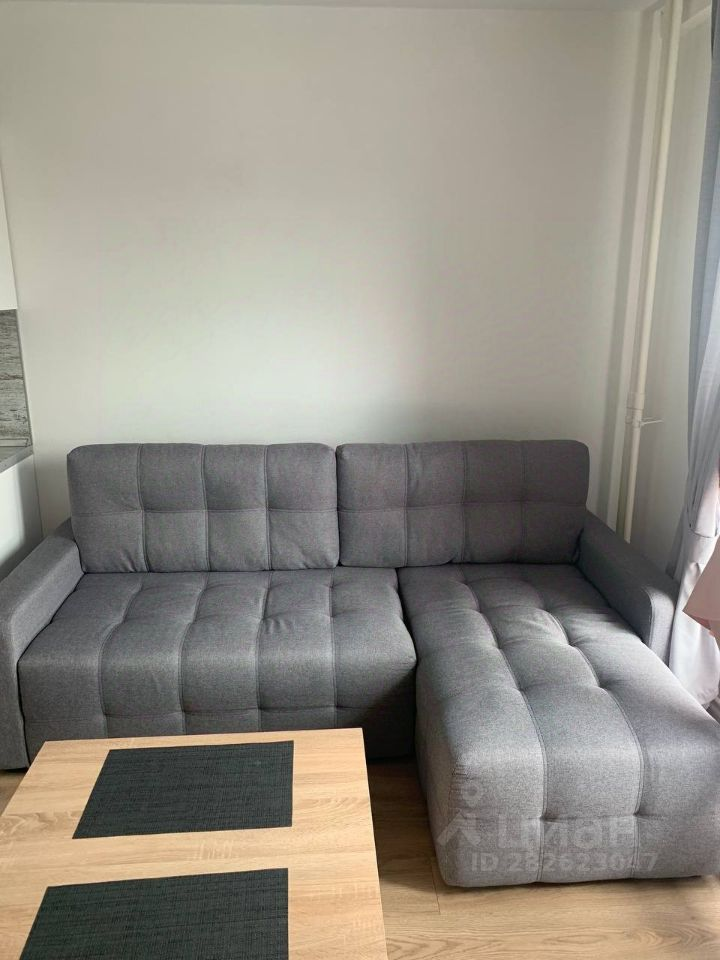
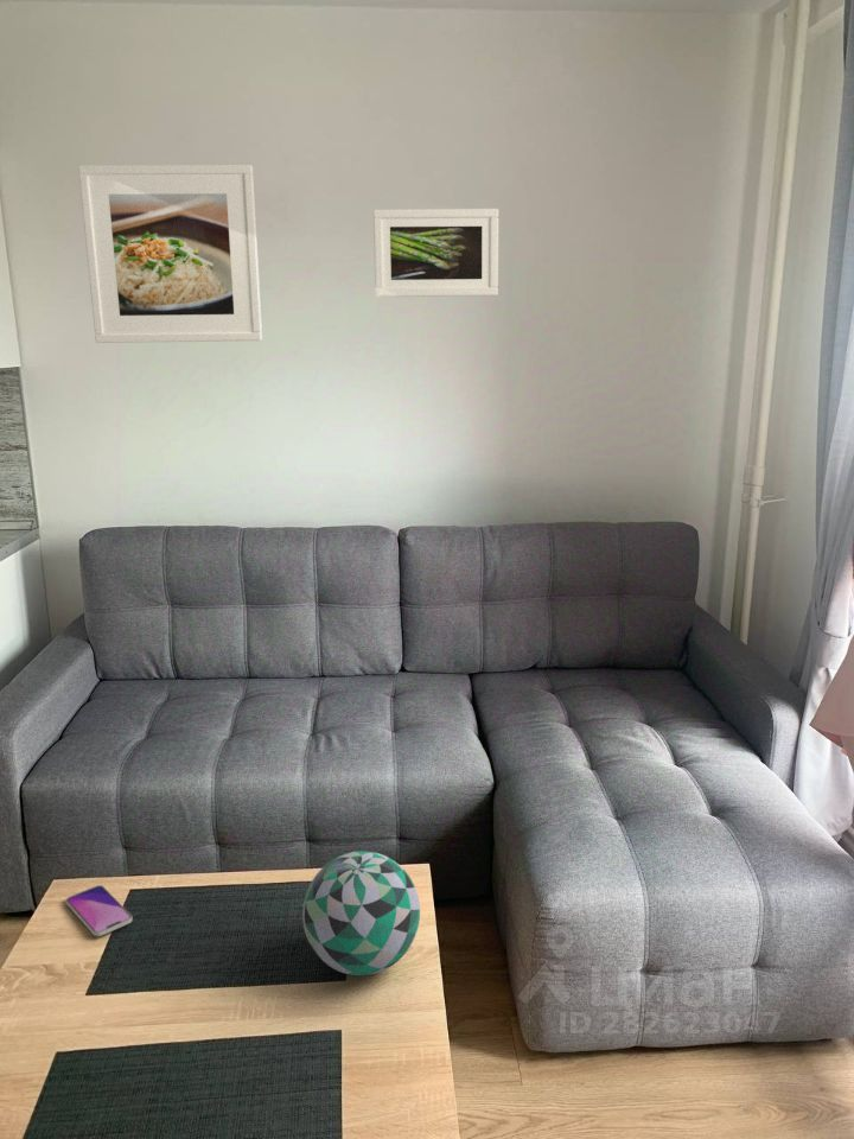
+ decorative ball [301,850,421,976]
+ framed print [372,208,499,298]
+ smartphone [65,884,134,937]
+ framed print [77,164,263,344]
